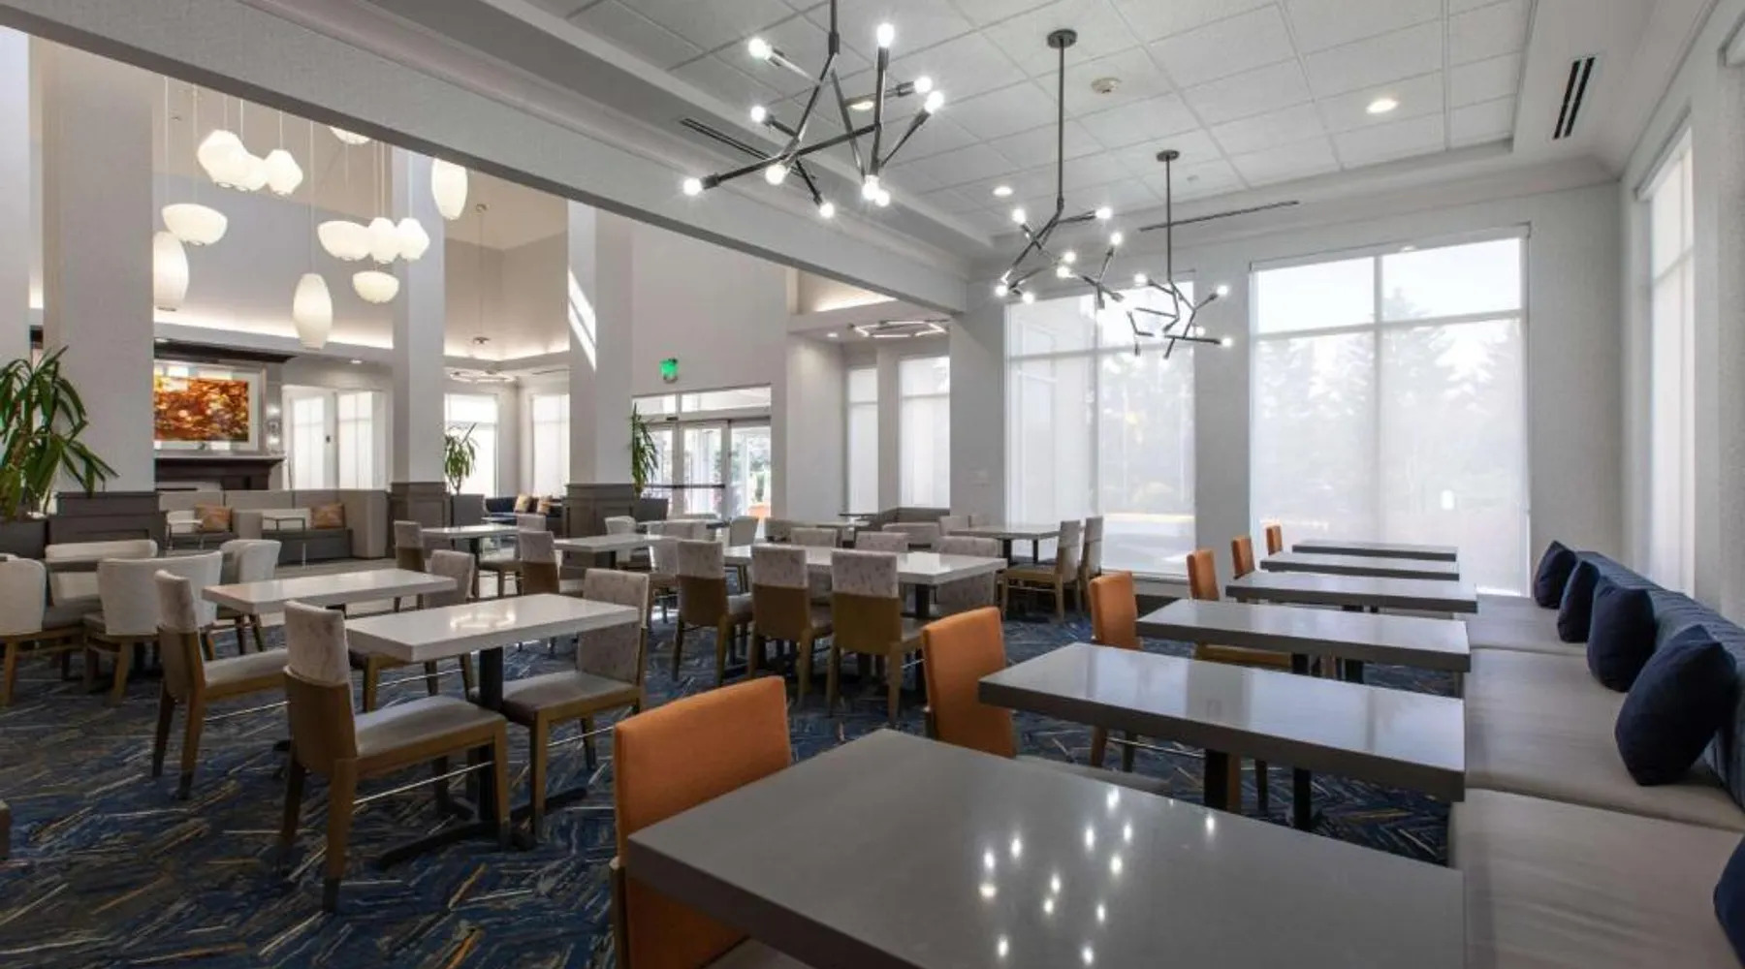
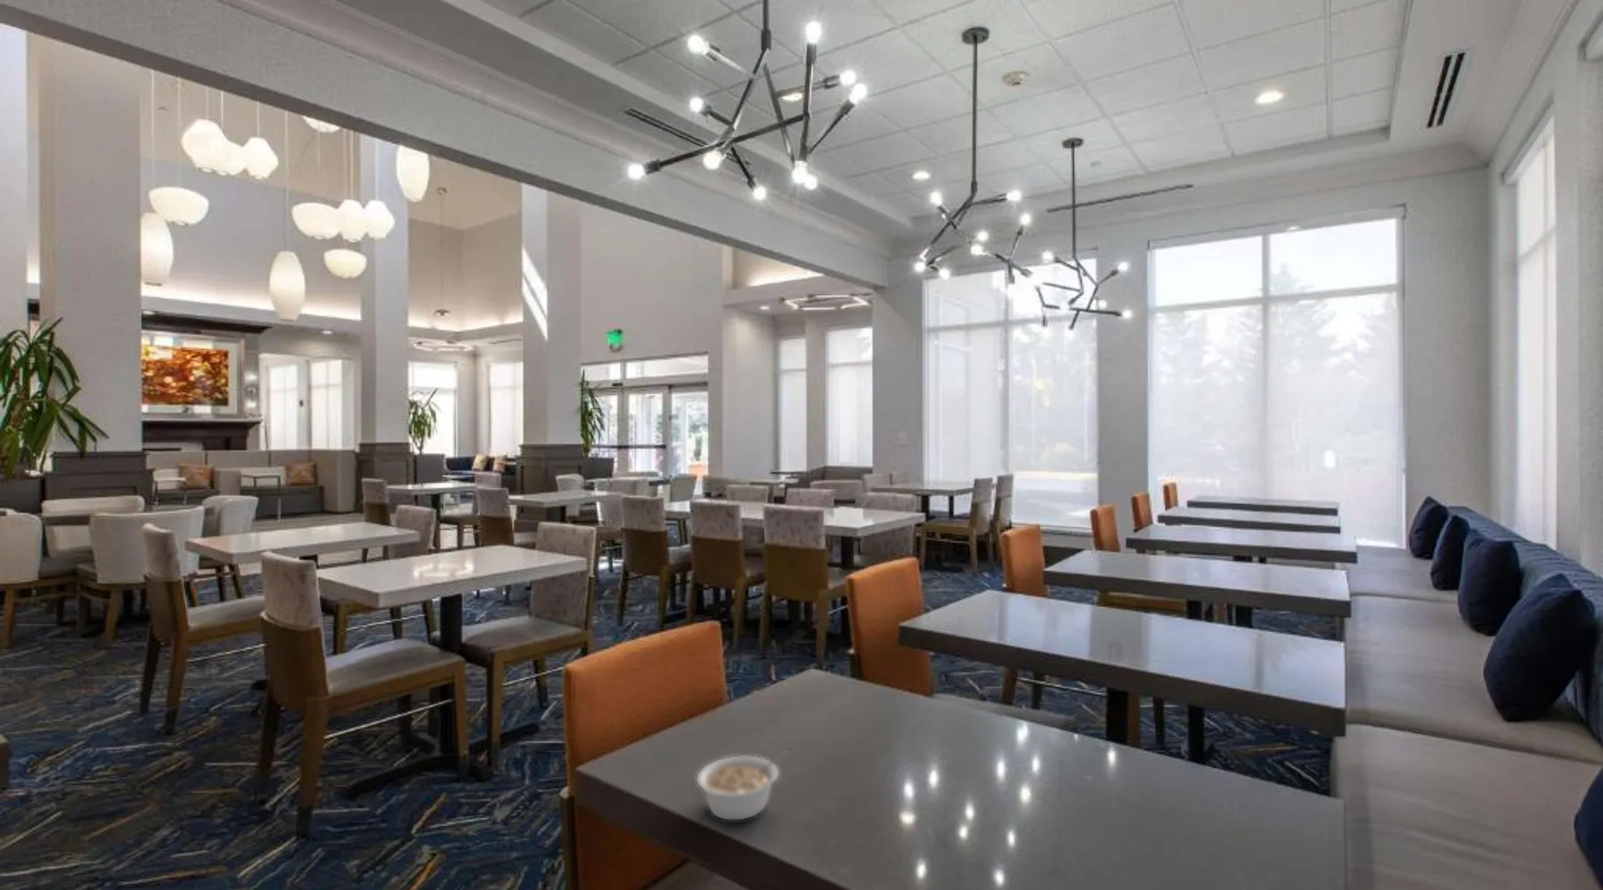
+ legume [695,750,788,821]
